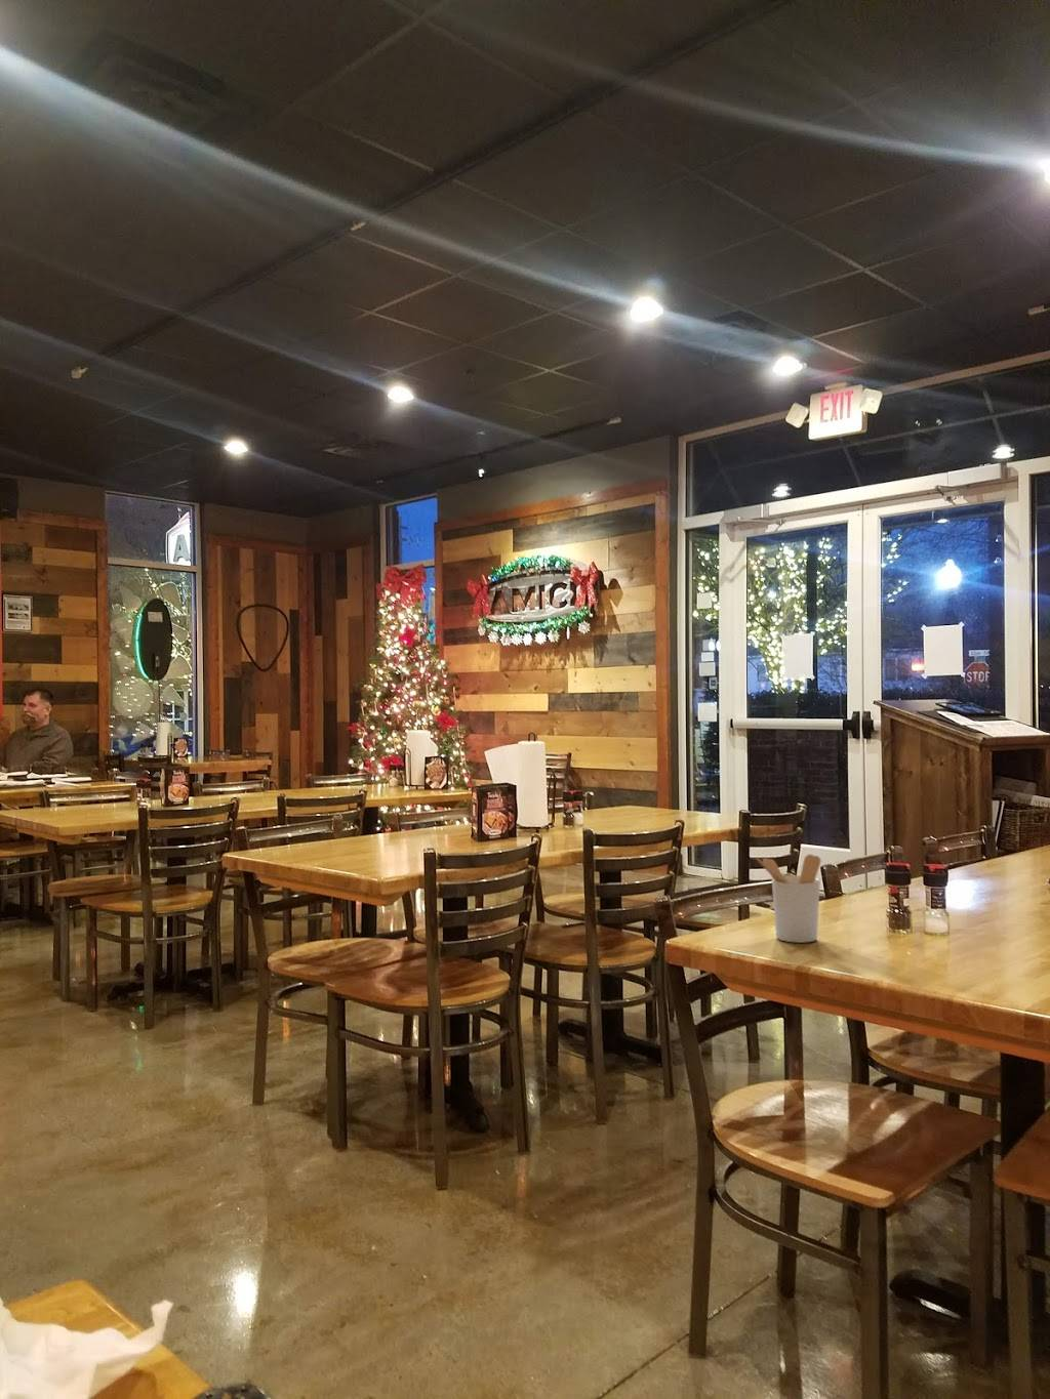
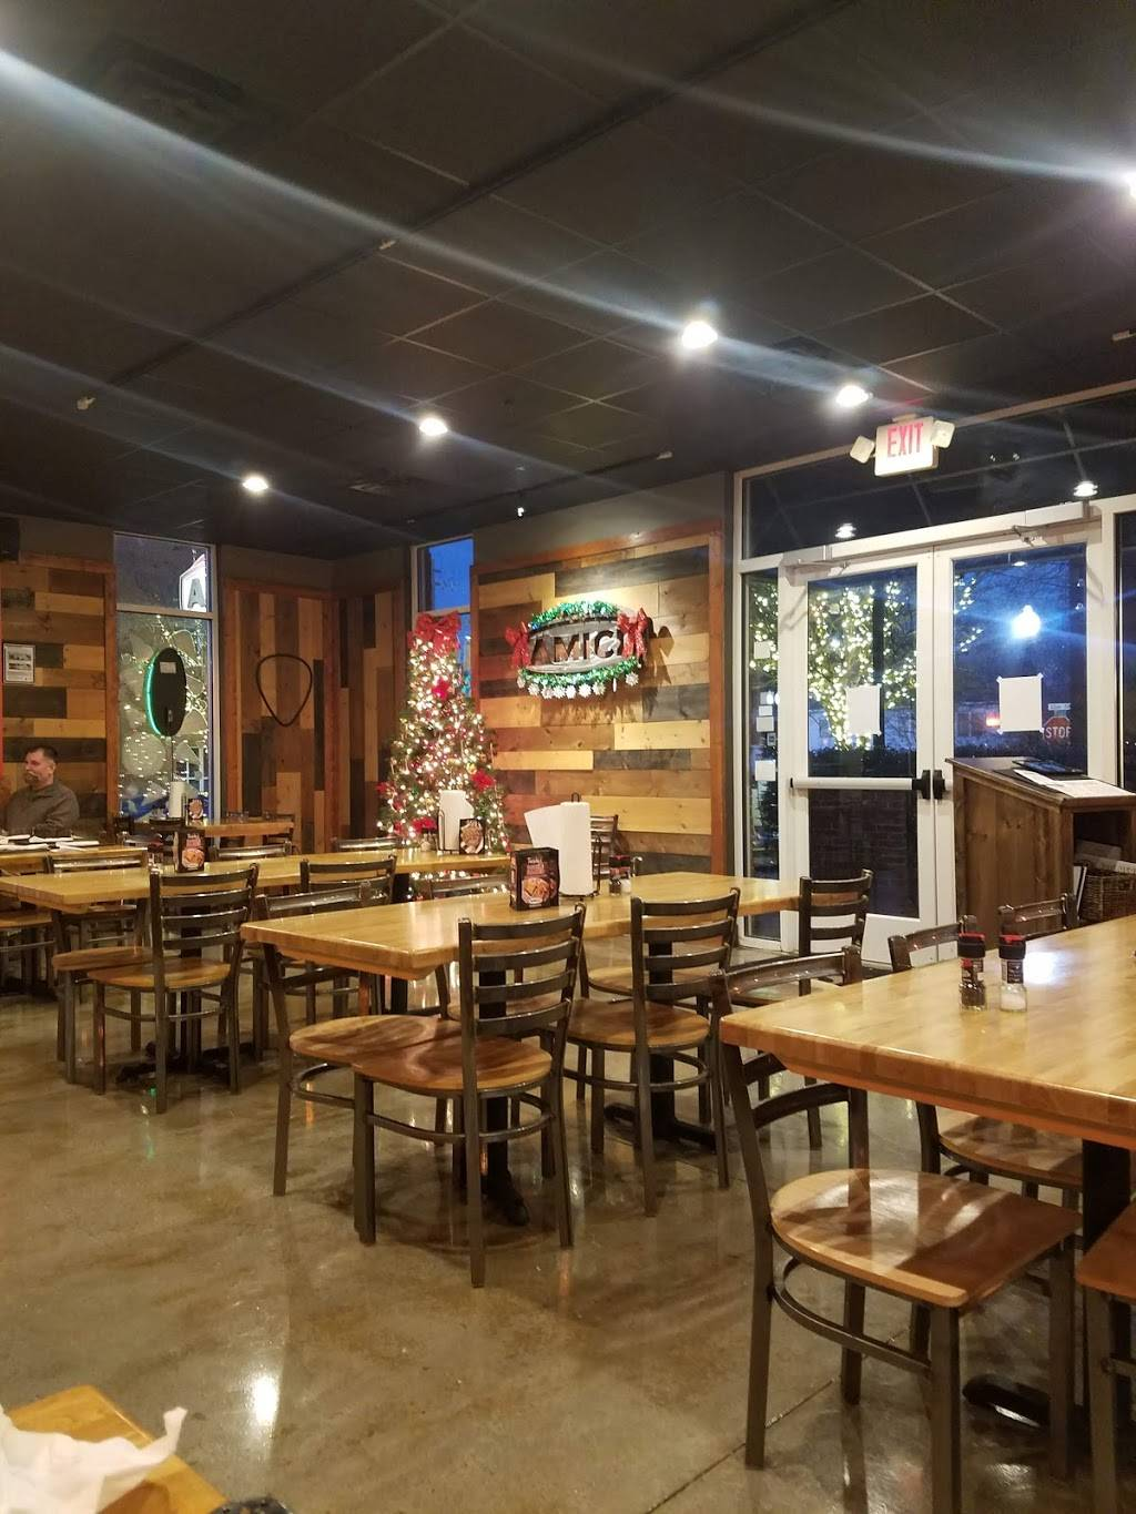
- utensil holder [753,853,822,944]
